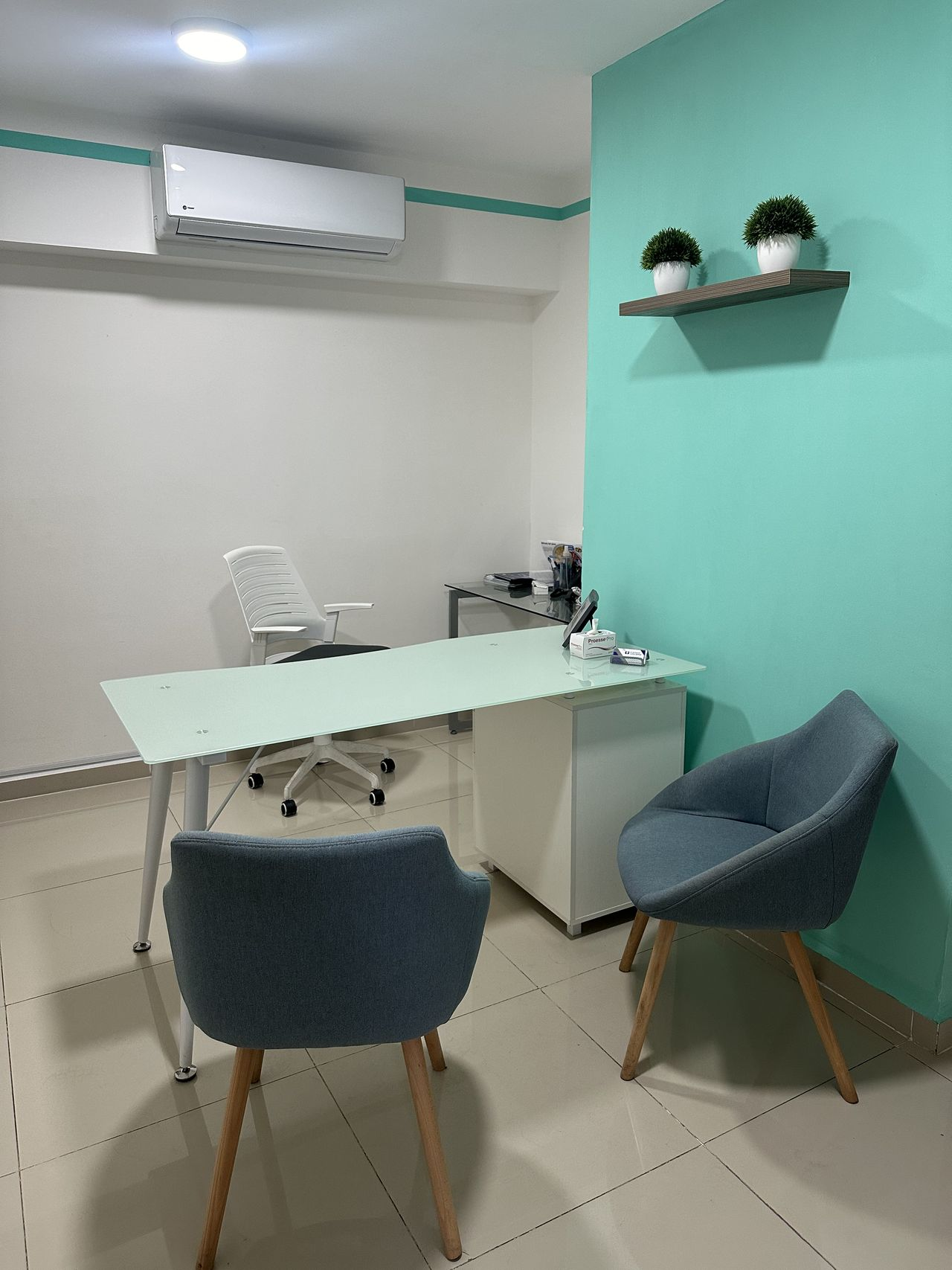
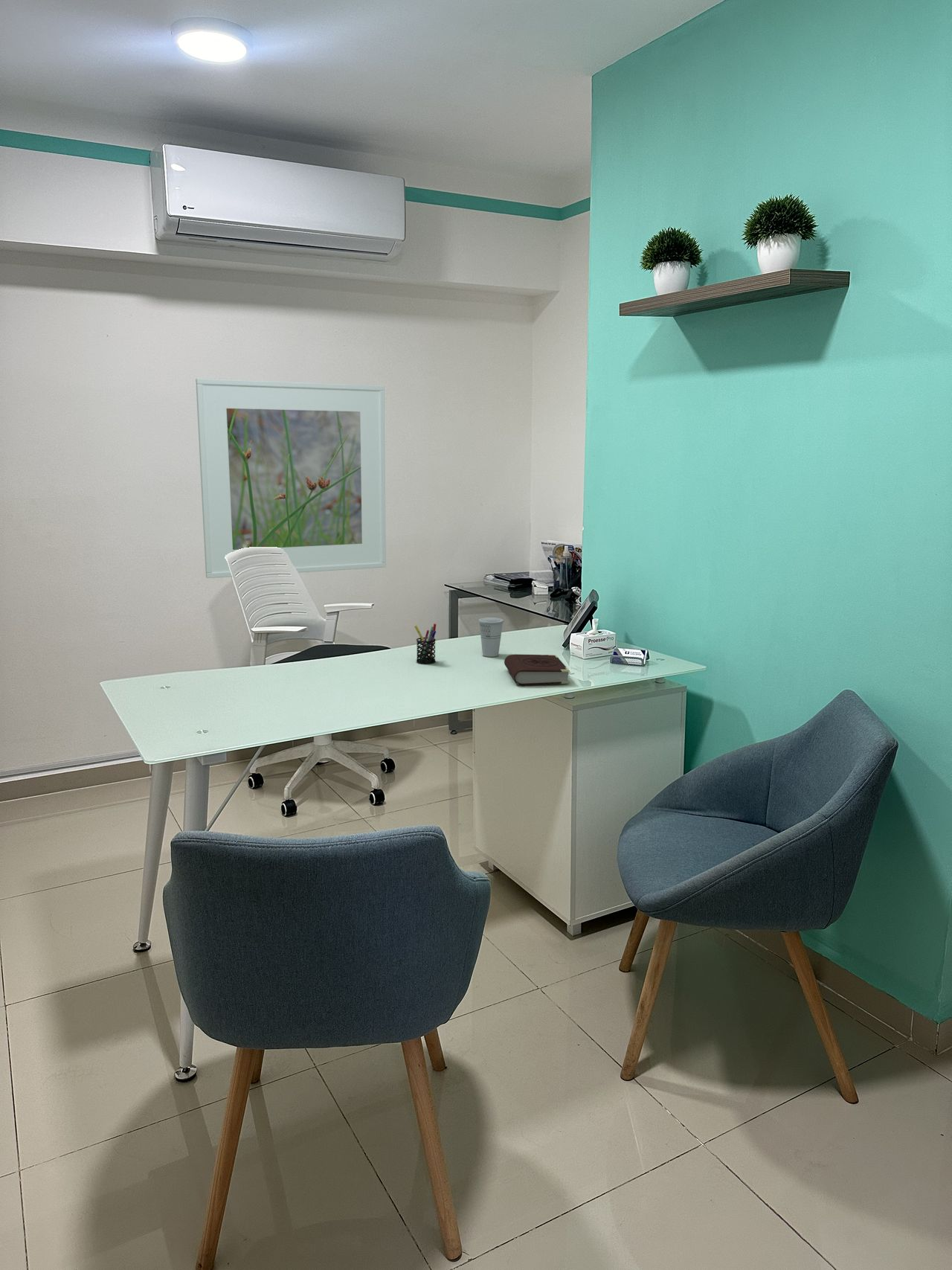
+ cup [477,617,504,658]
+ book [504,653,570,686]
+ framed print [195,378,387,579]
+ pen holder [414,623,437,664]
